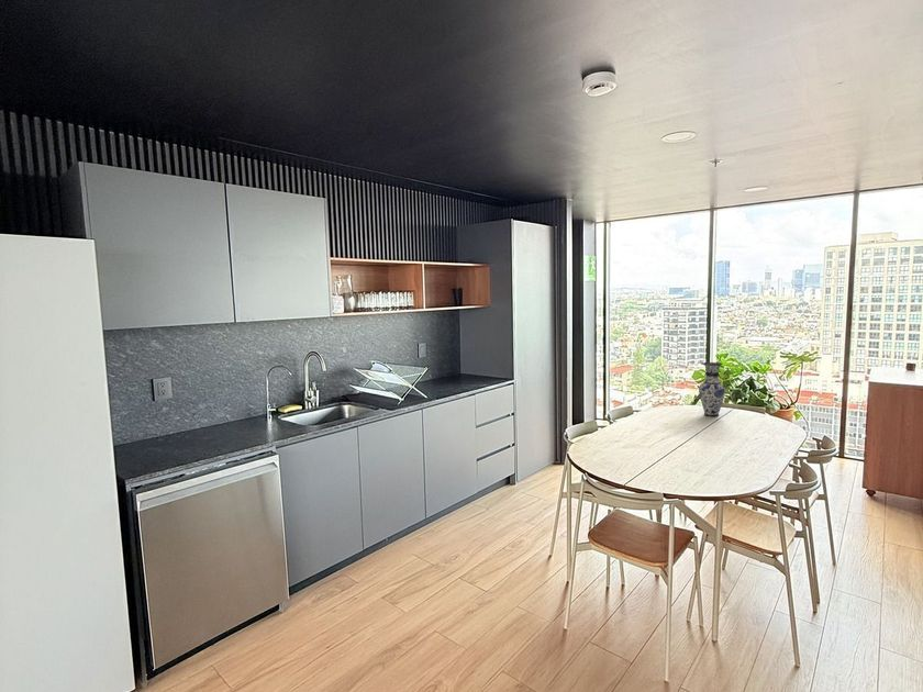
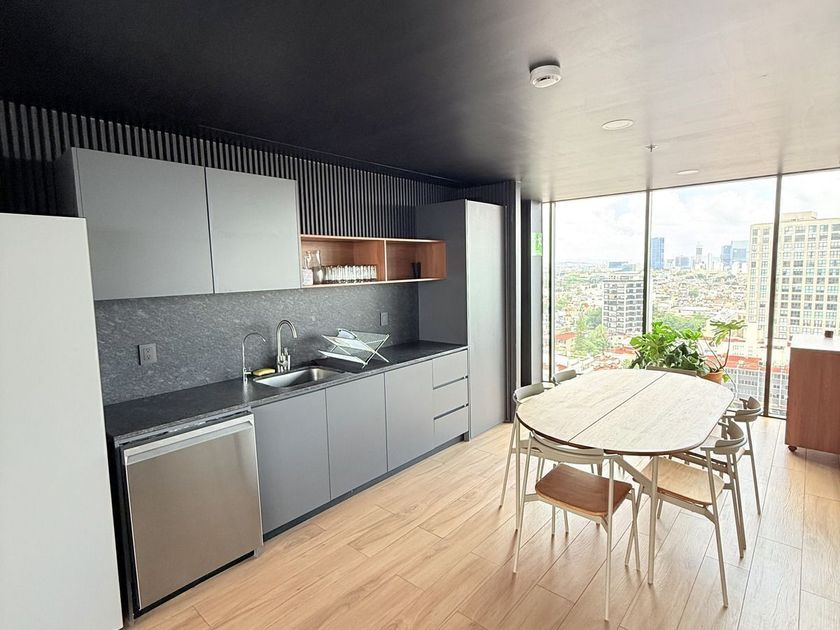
- vase [698,361,726,417]
